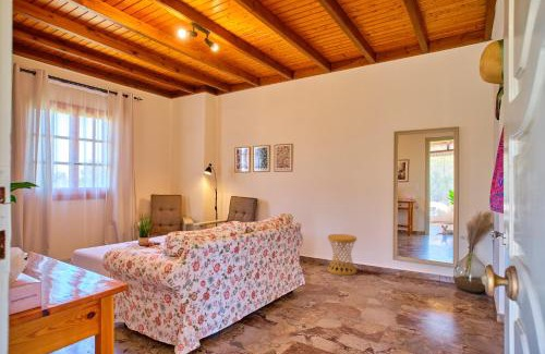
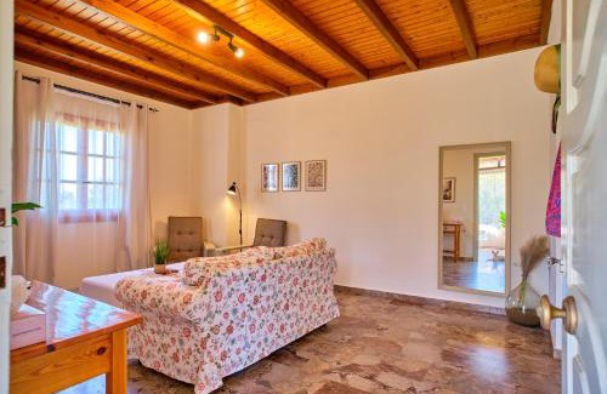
- side table [327,233,358,277]
